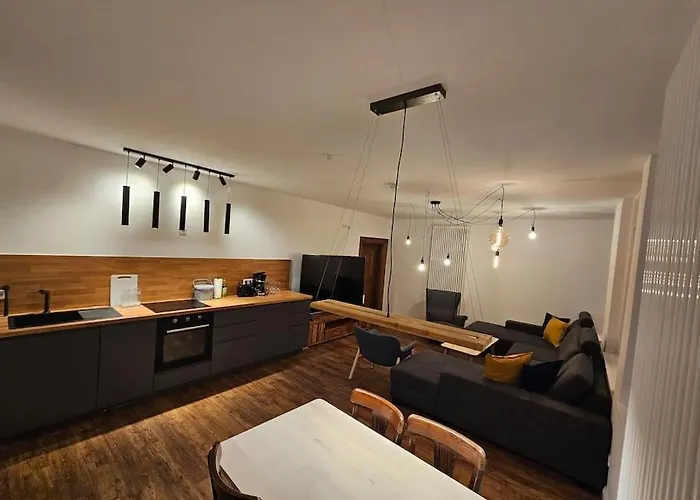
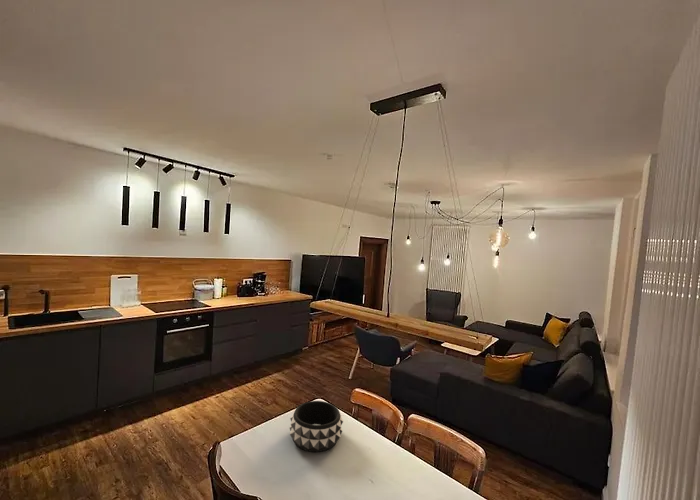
+ decorative bowl [289,400,344,453]
